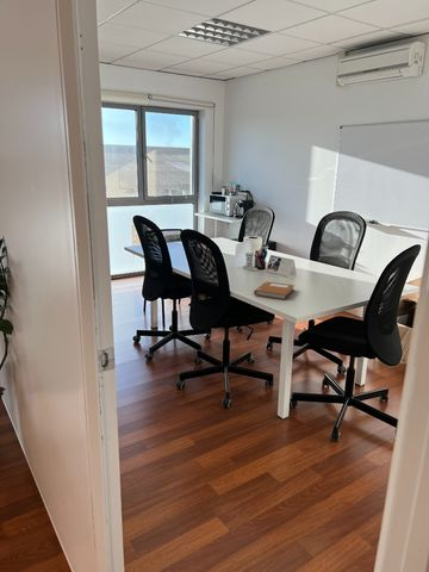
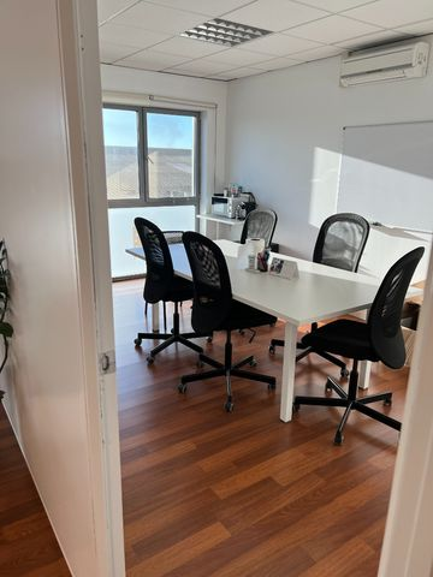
- notebook [253,280,296,301]
